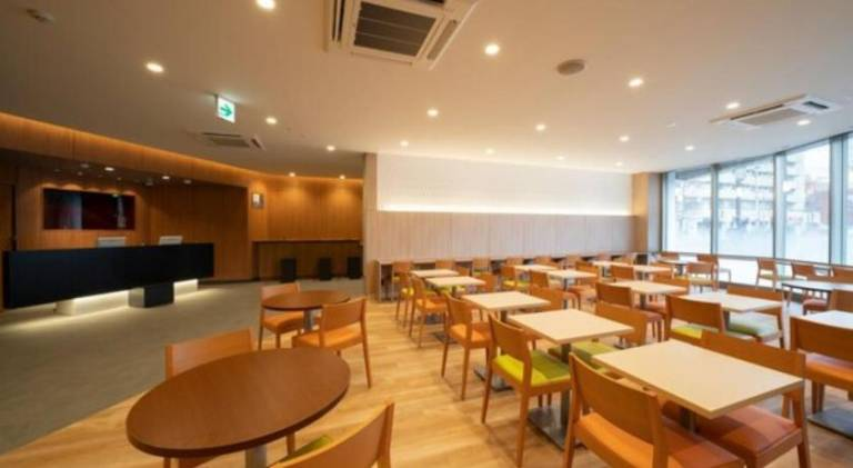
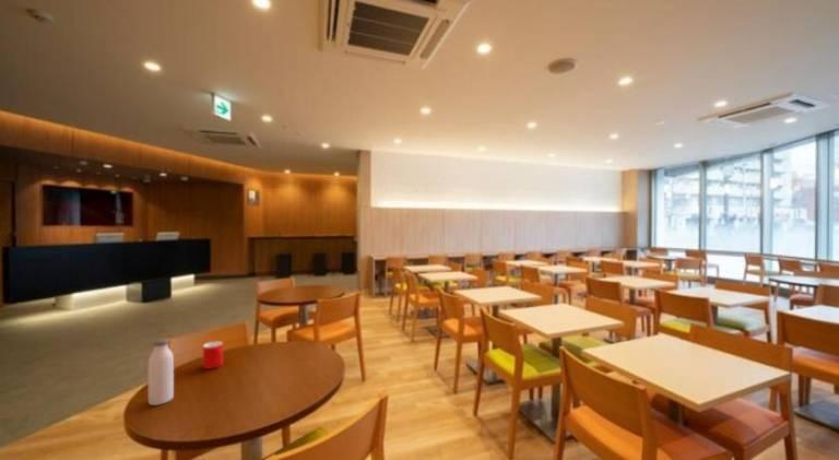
+ cup [202,341,224,370]
+ water bottle [147,338,175,406]
